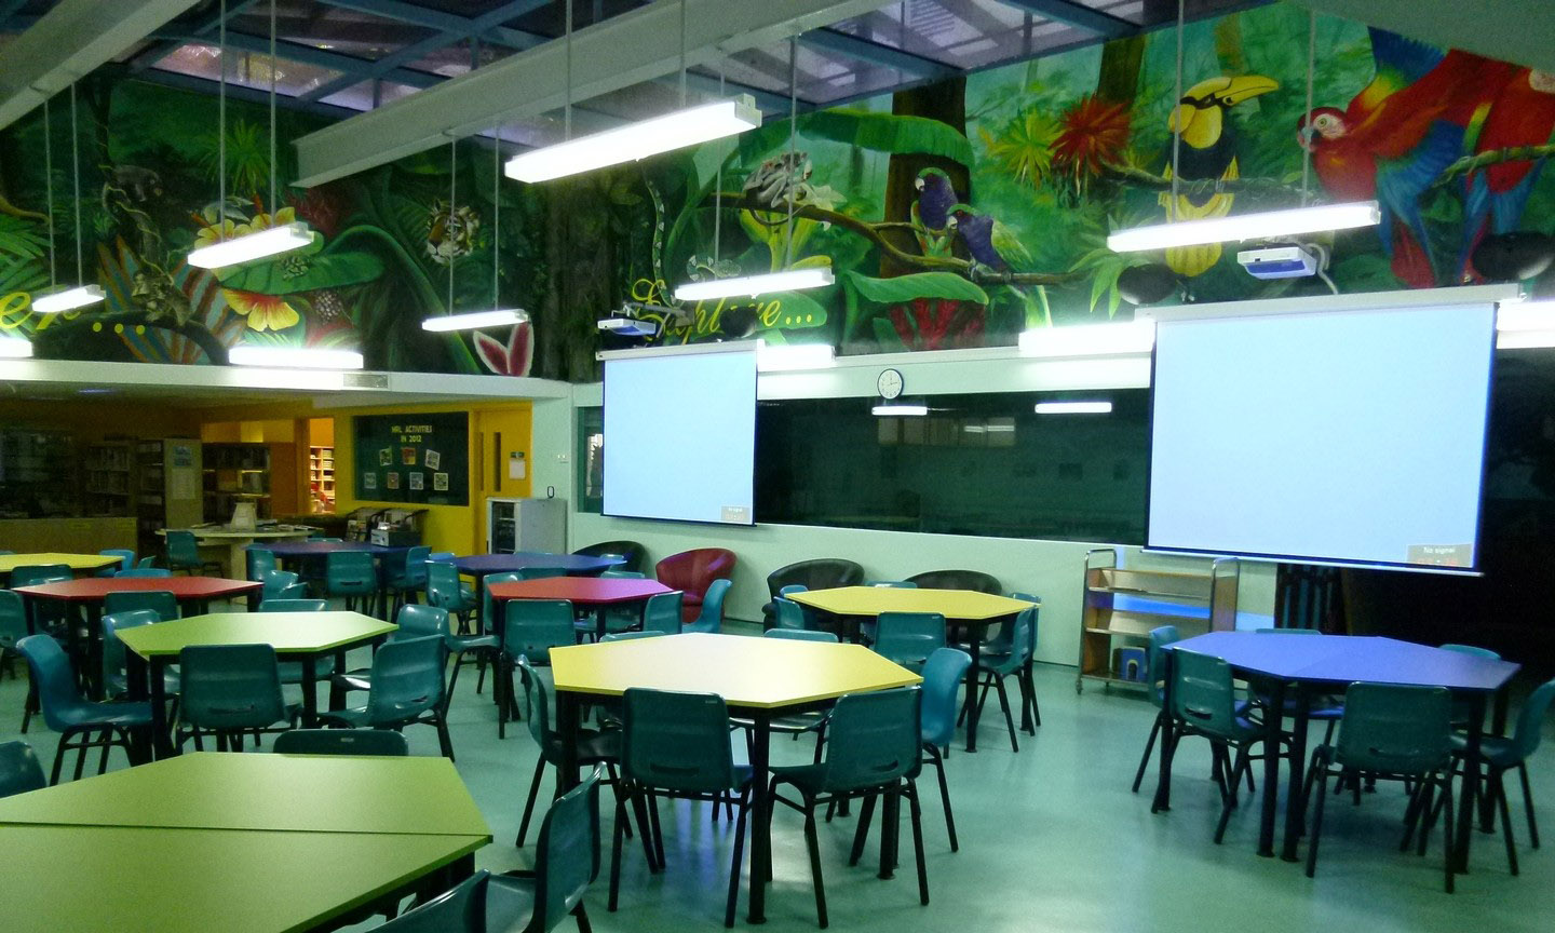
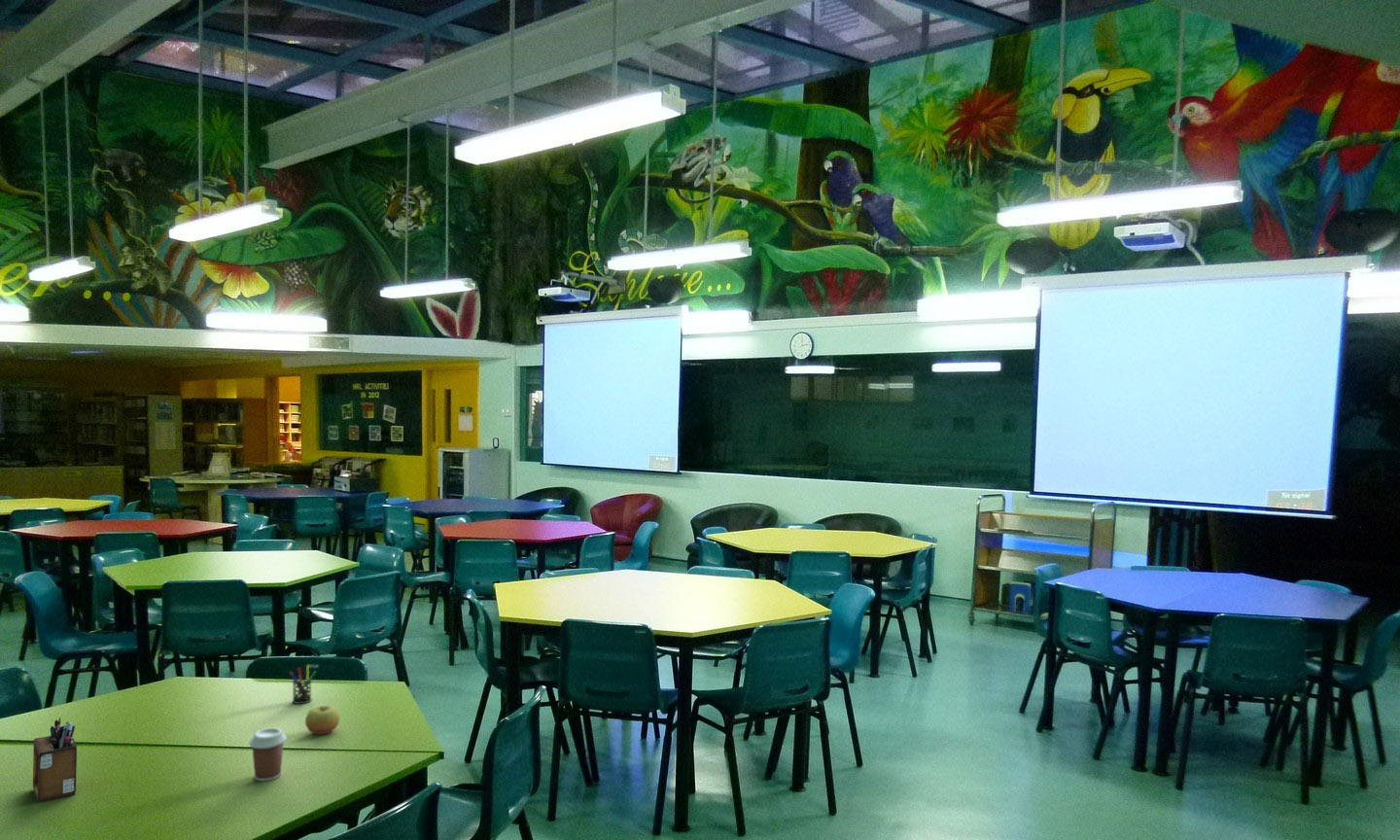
+ desk organizer [32,717,78,804]
+ apple [304,705,340,736]
+ coffee cup [248,727,288,782]
+ pen holder [289,664,317,705]
